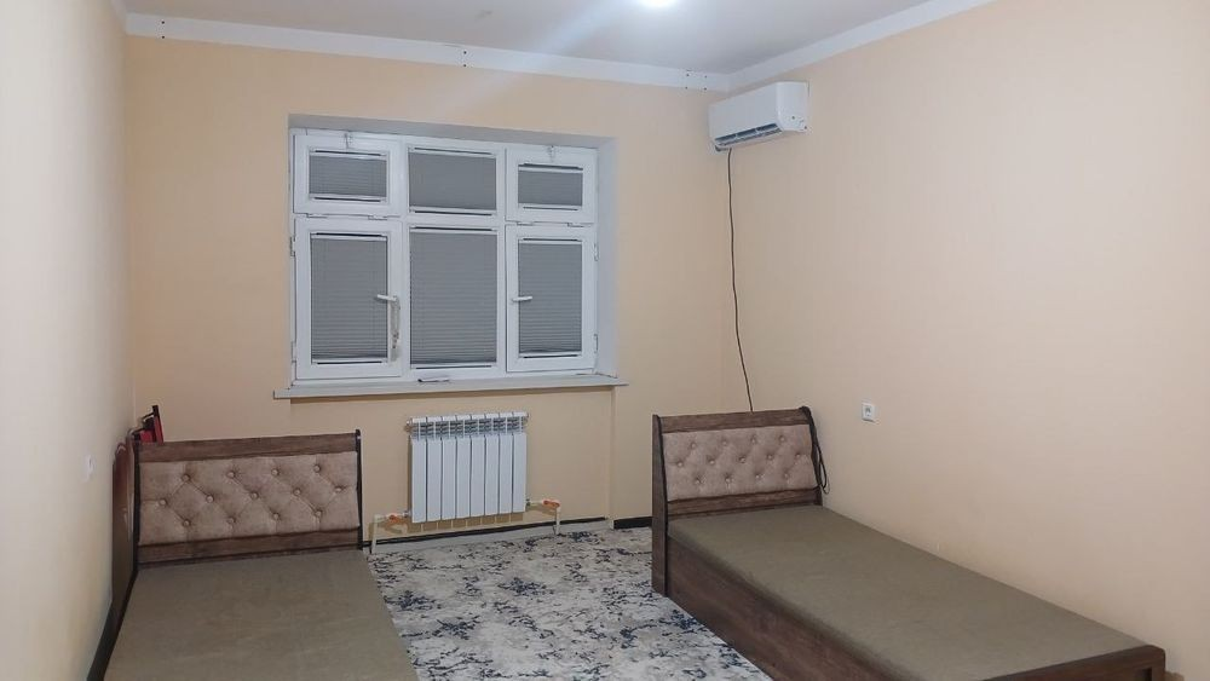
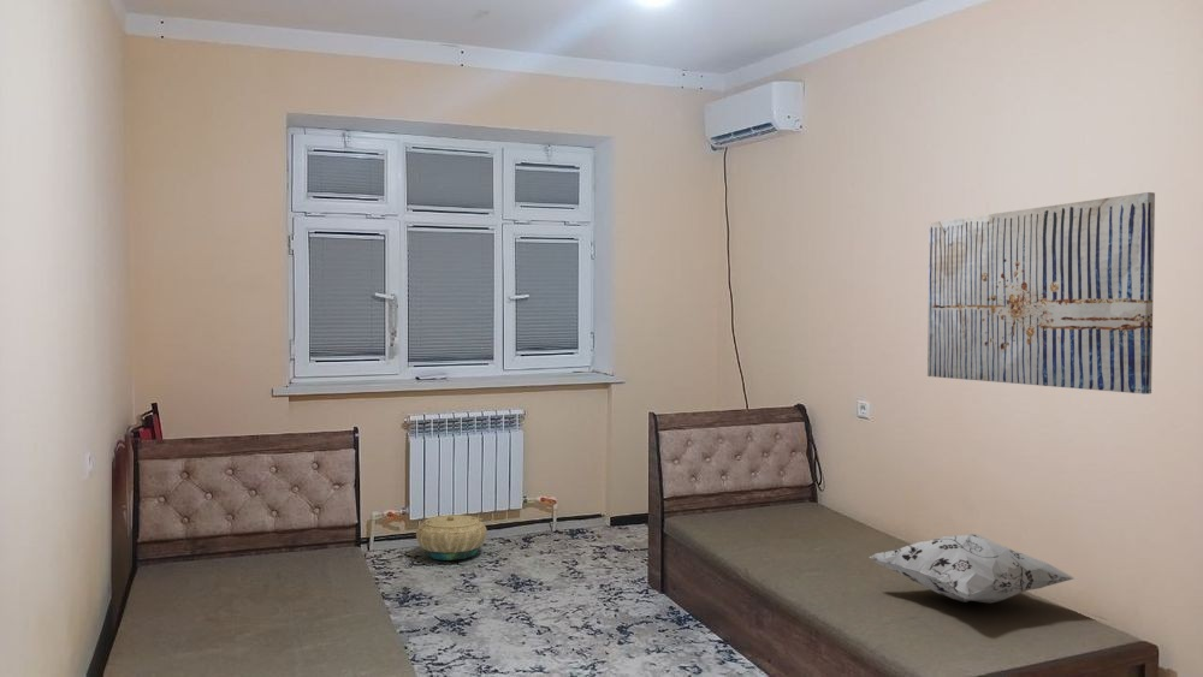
+ wall art [926,191,1156,396]
+ basket [415,513,488,562]
+ decorative pillow [869,533,1075,604]
